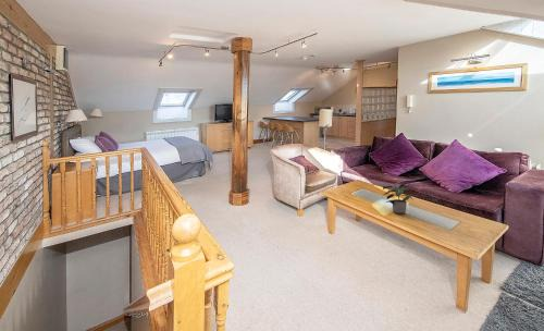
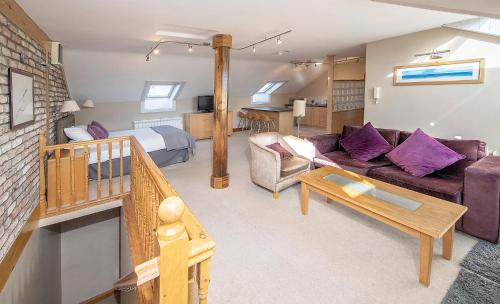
- potted plant [381,184,413,216]
